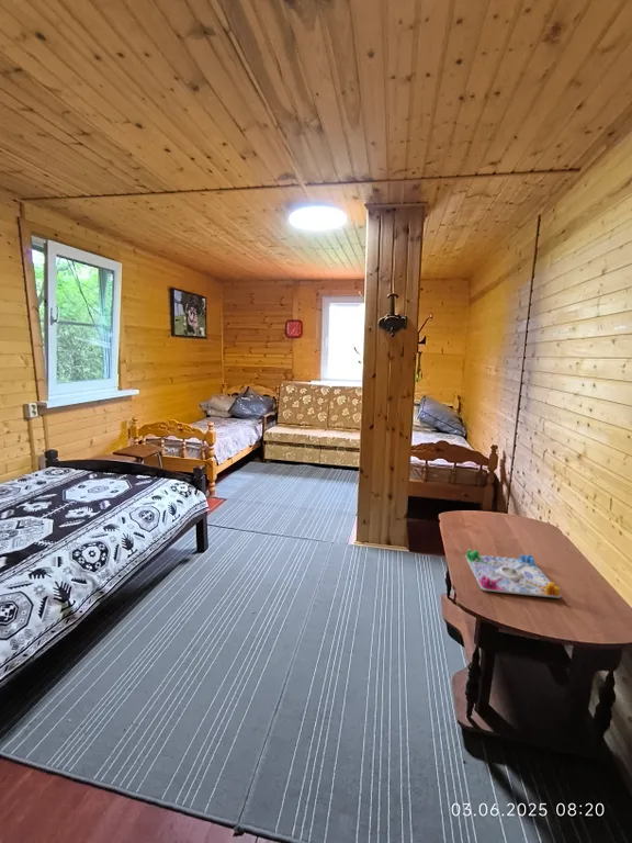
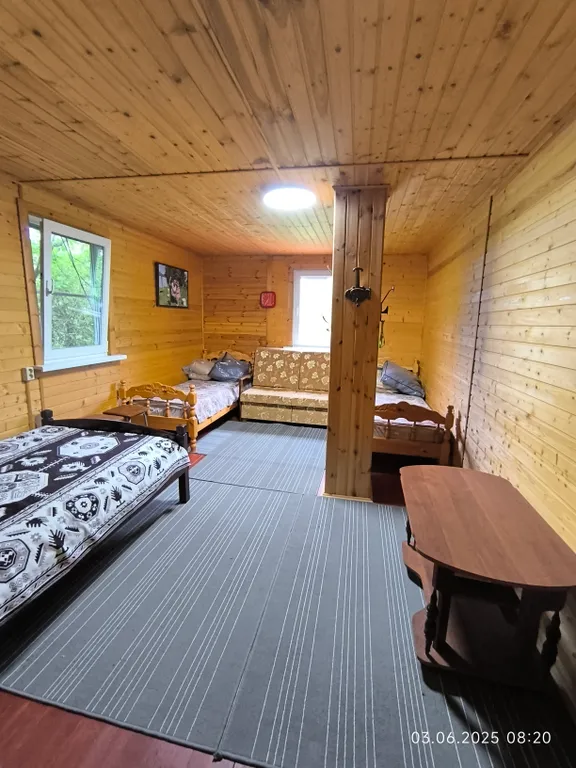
- board game [464,549,562,599]
